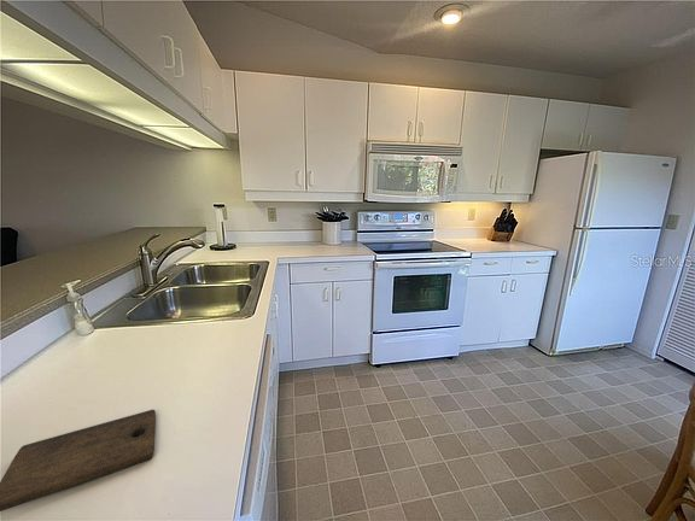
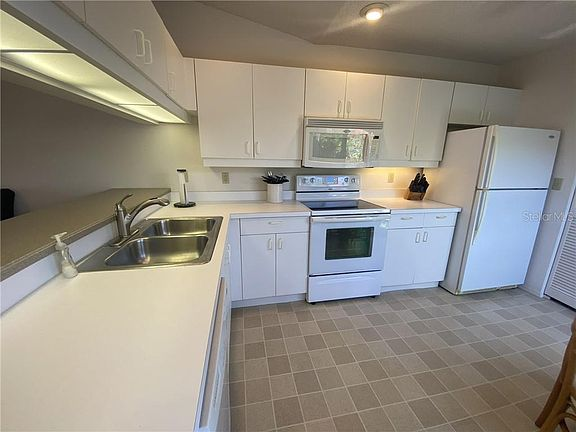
- cutting board [0,409,157,513]
